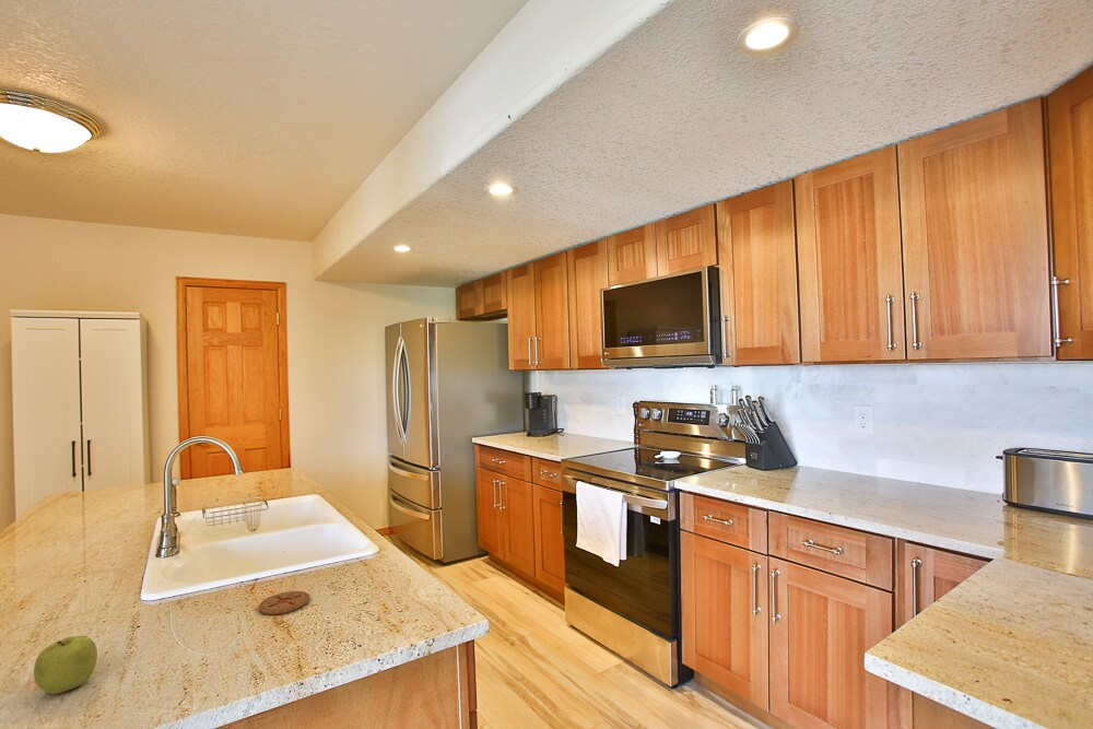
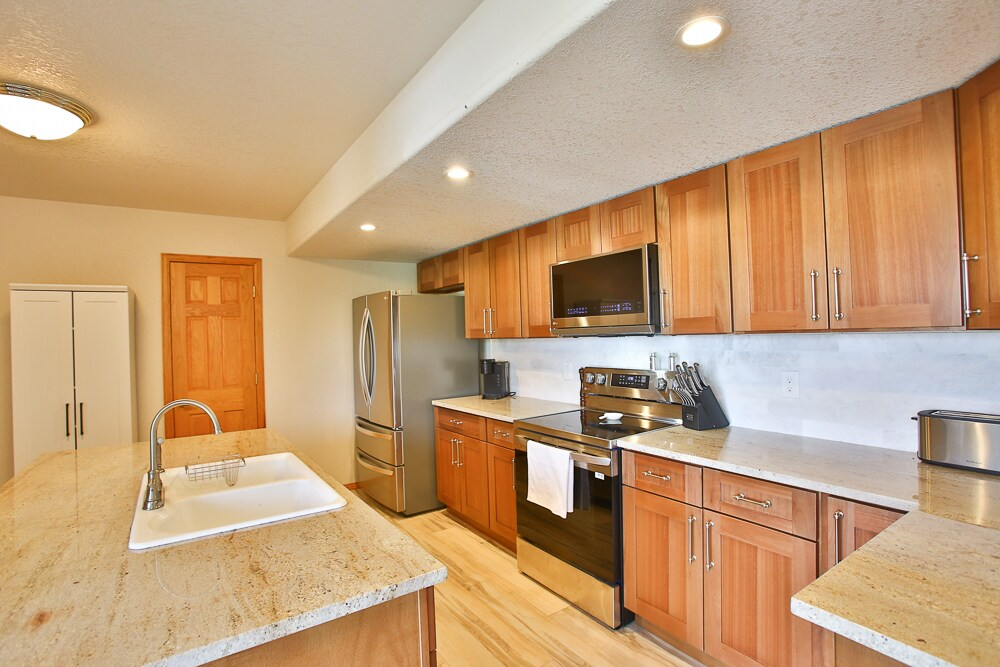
- coaster [258,590,310,615]
- fruit [33,635,98,695]
